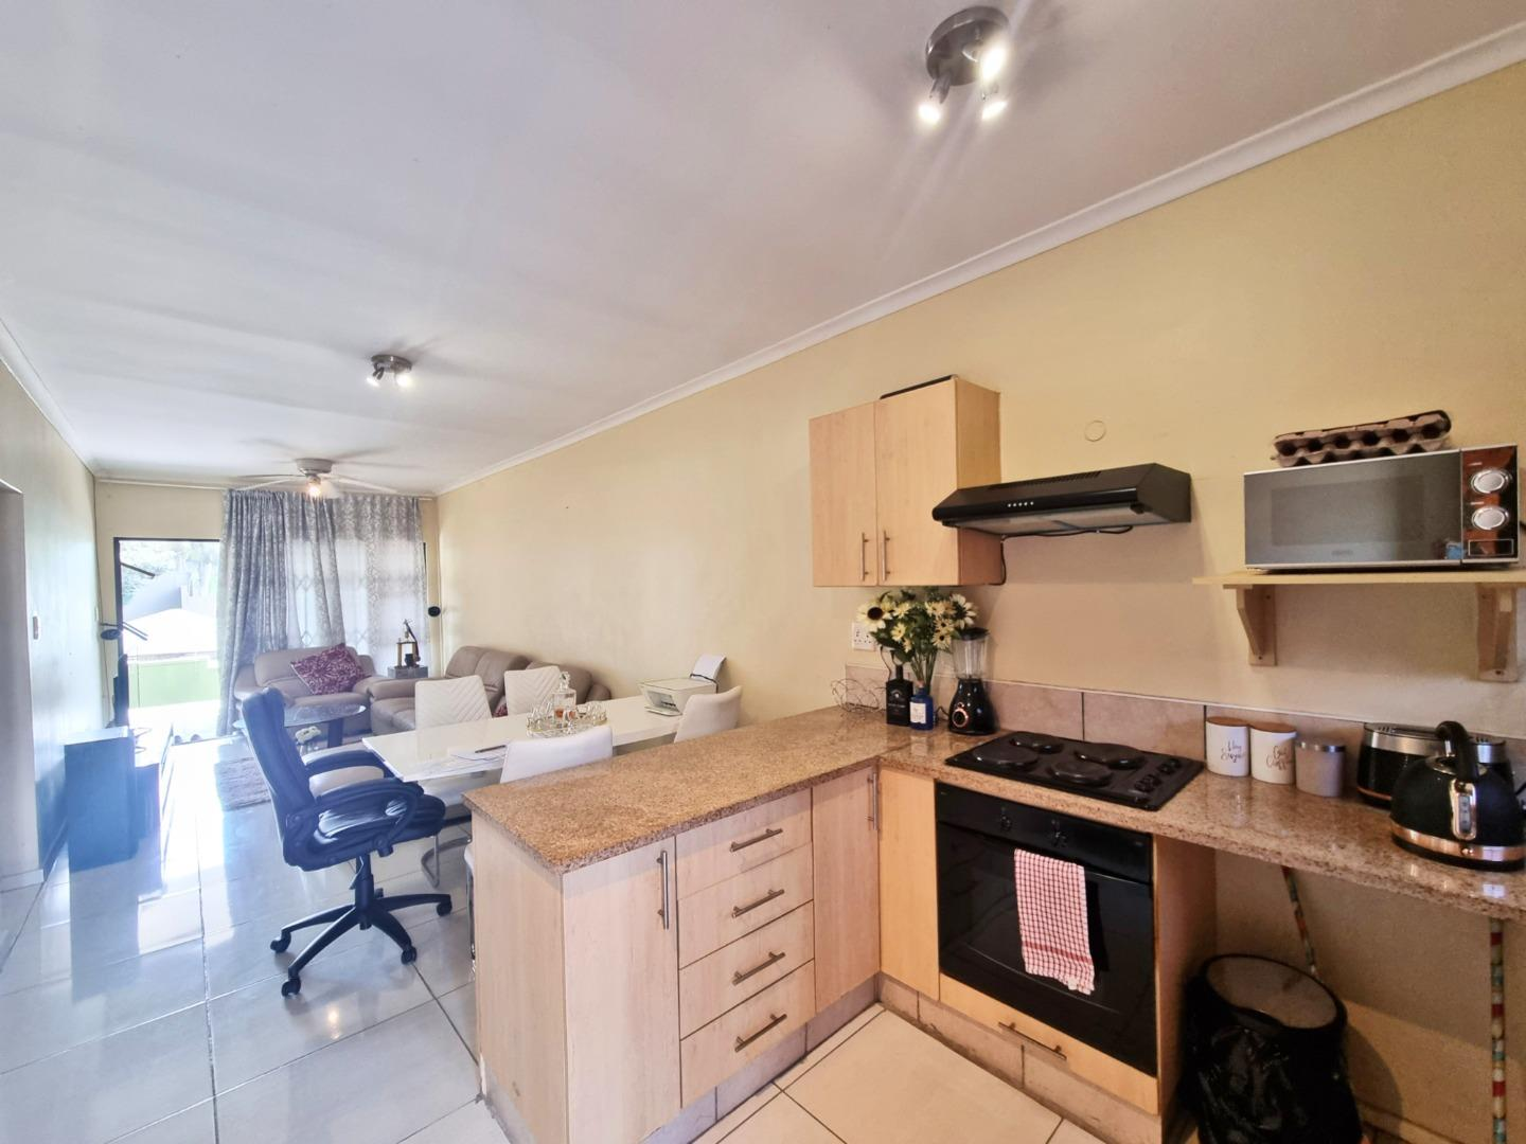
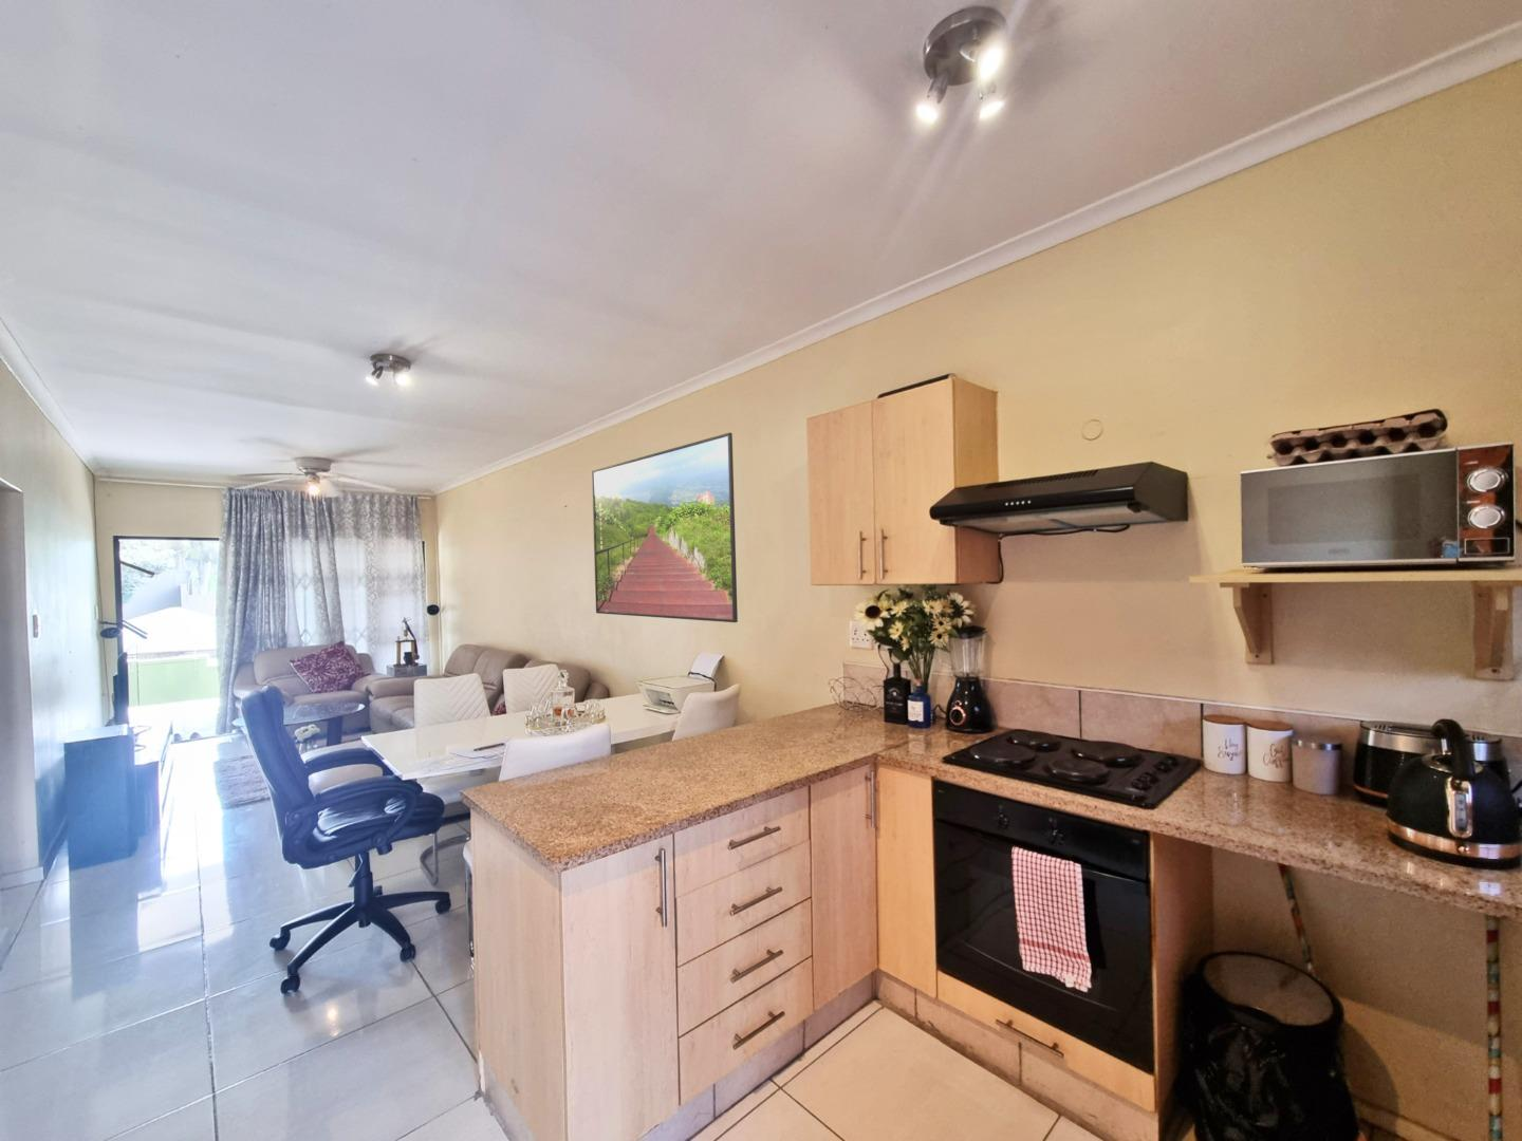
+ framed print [591,433,738,623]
